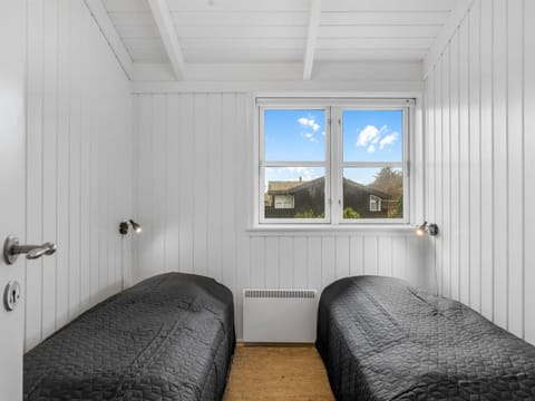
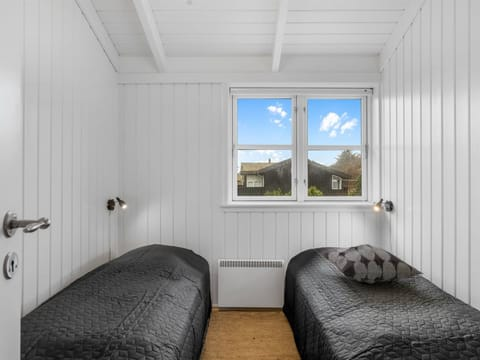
+ decorative pillow [321,243,425,285]
